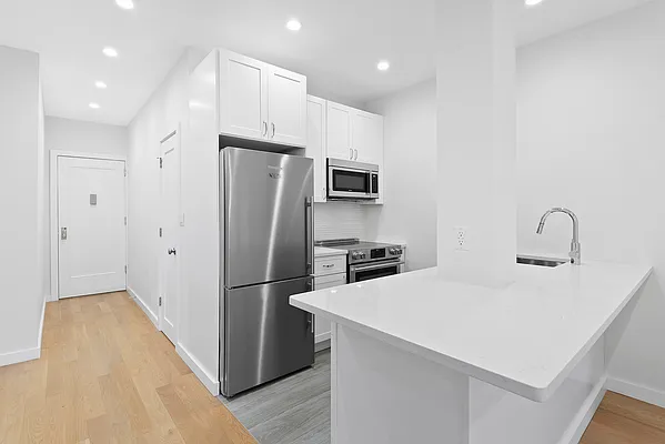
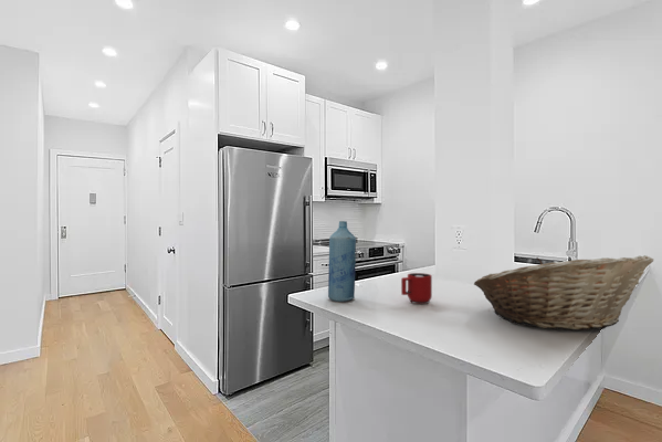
+ mug [400,272,433,305]
+ bottle [327,220,357,303]
+ fruit basket [473,254,654,332]
